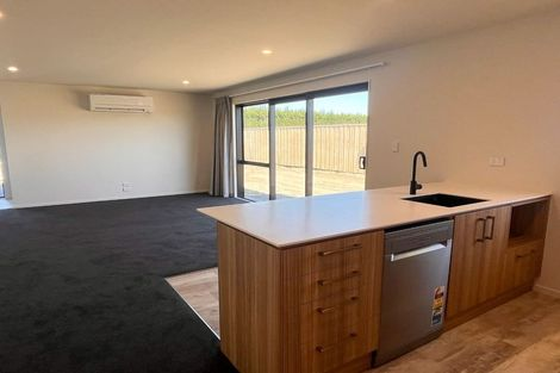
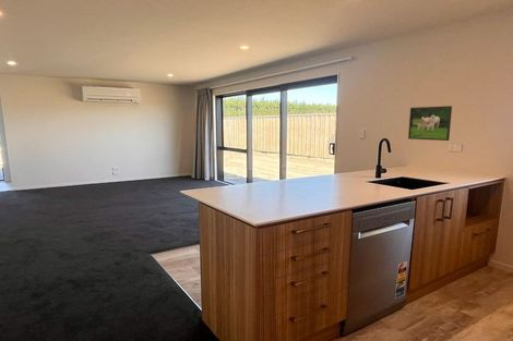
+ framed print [407,105,453,142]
